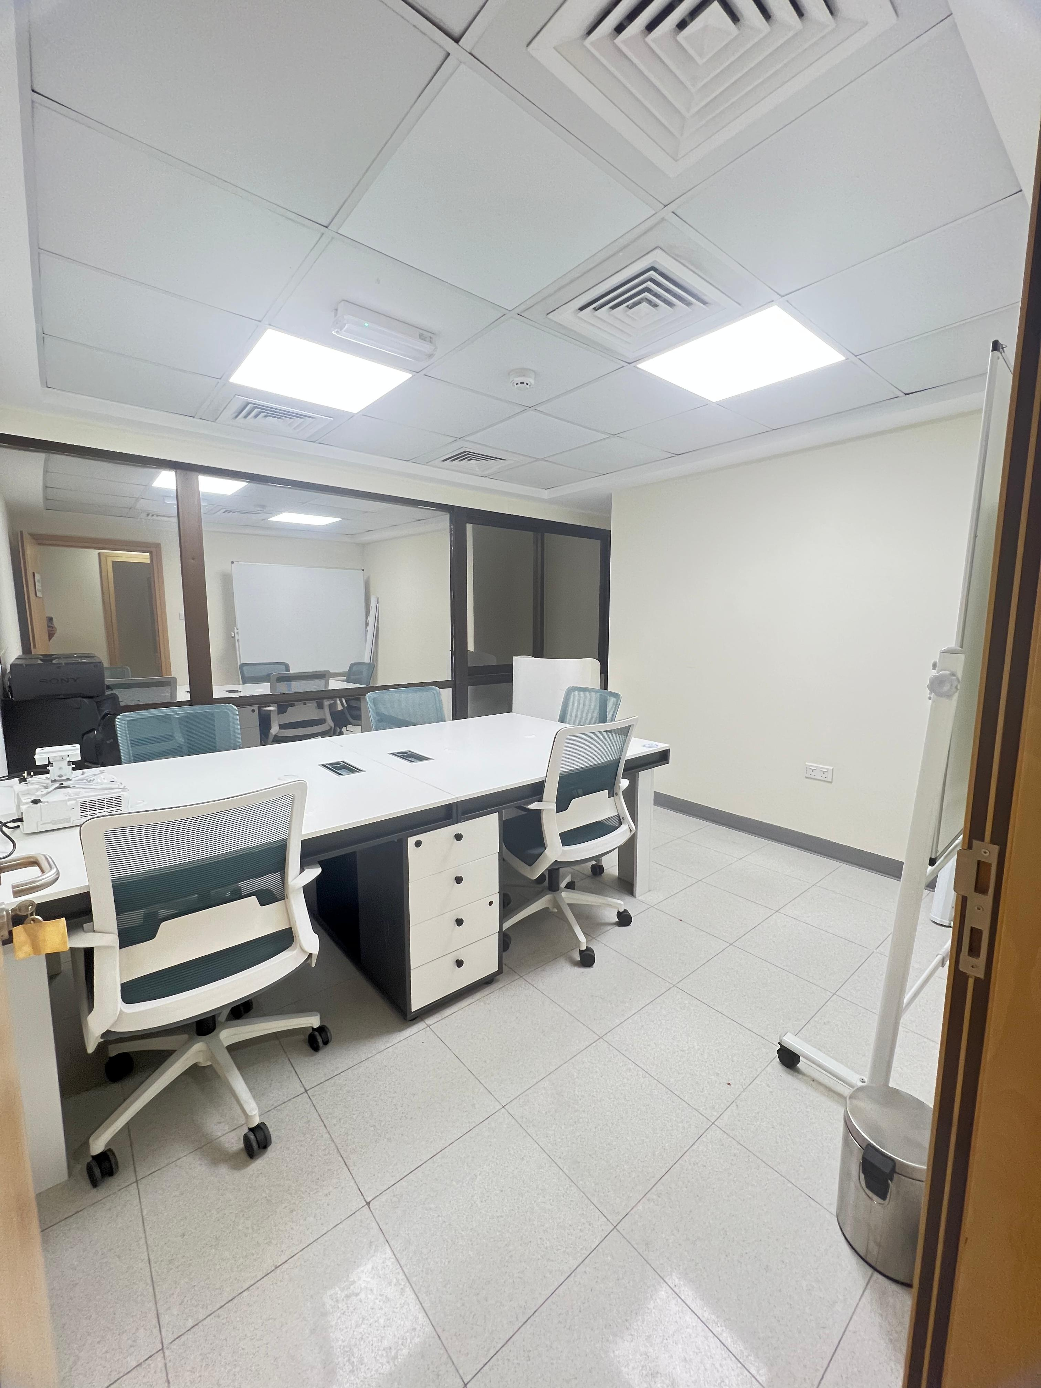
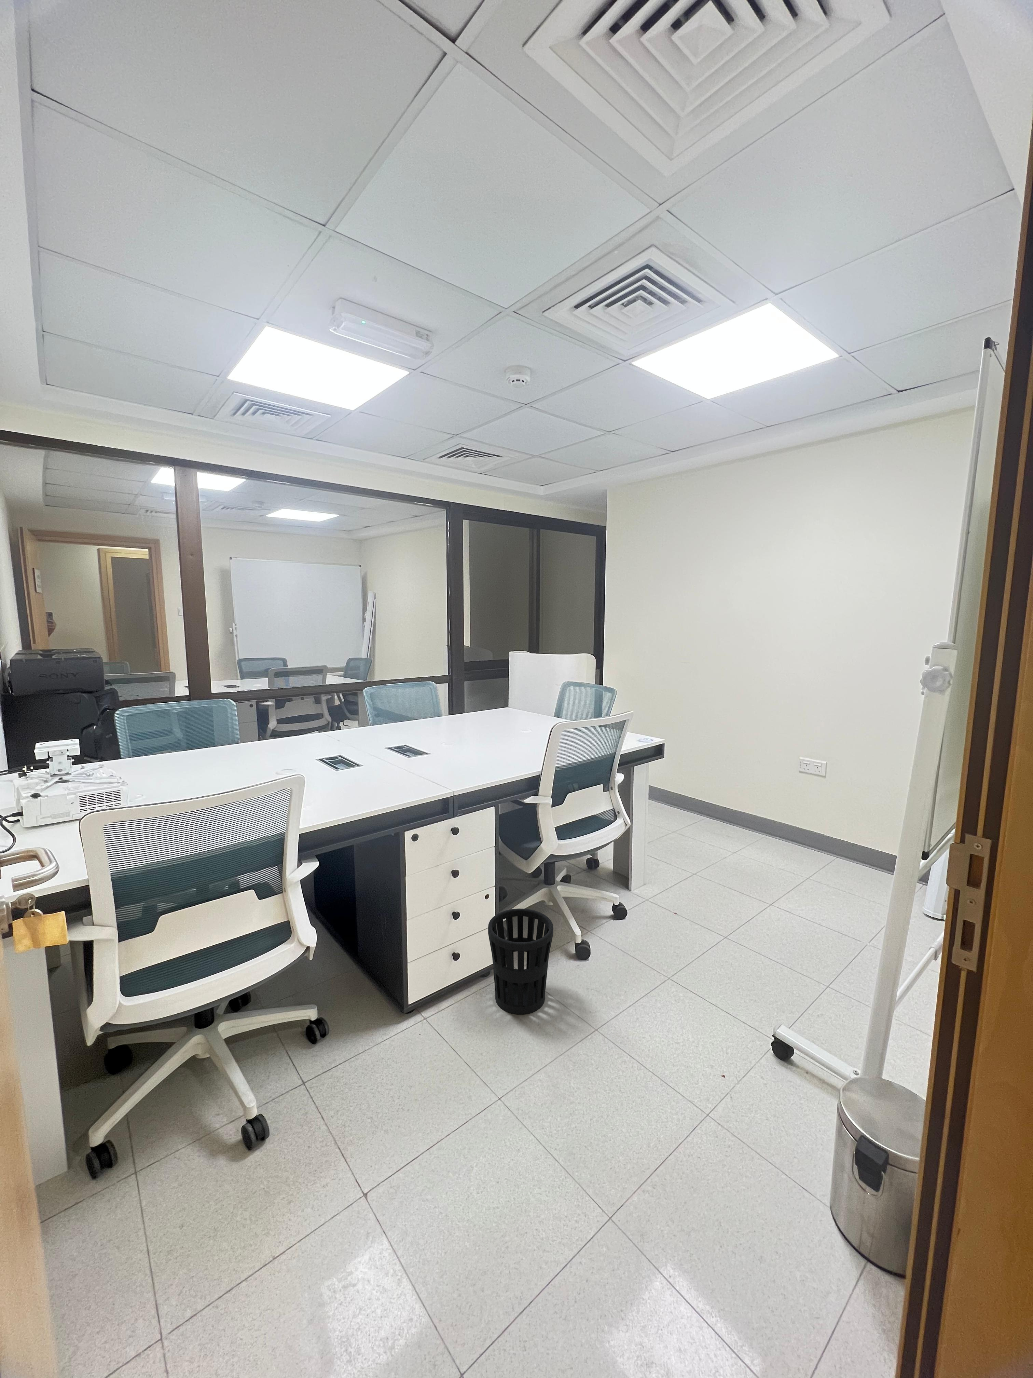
+ wastebasket [488,908,553,1015]
